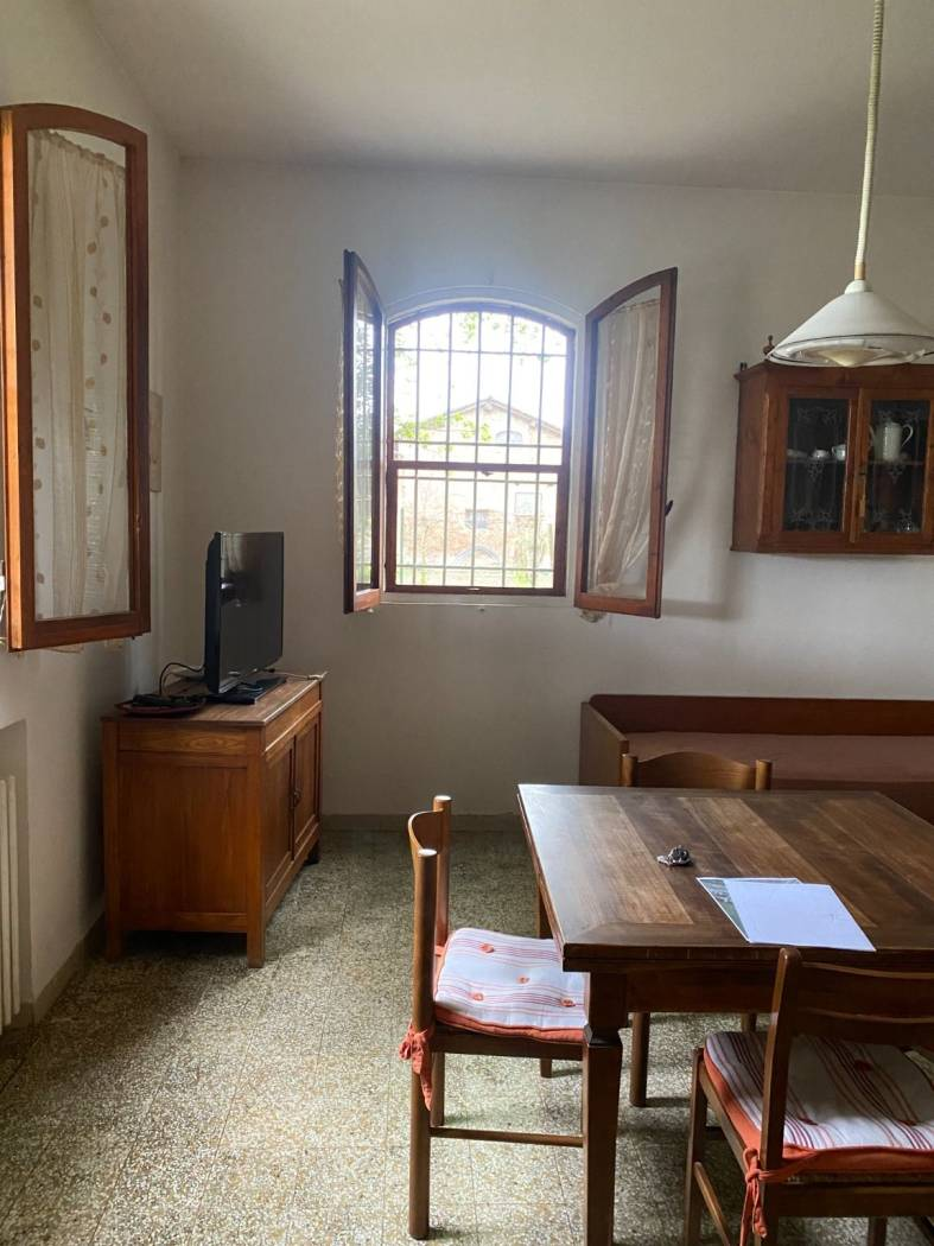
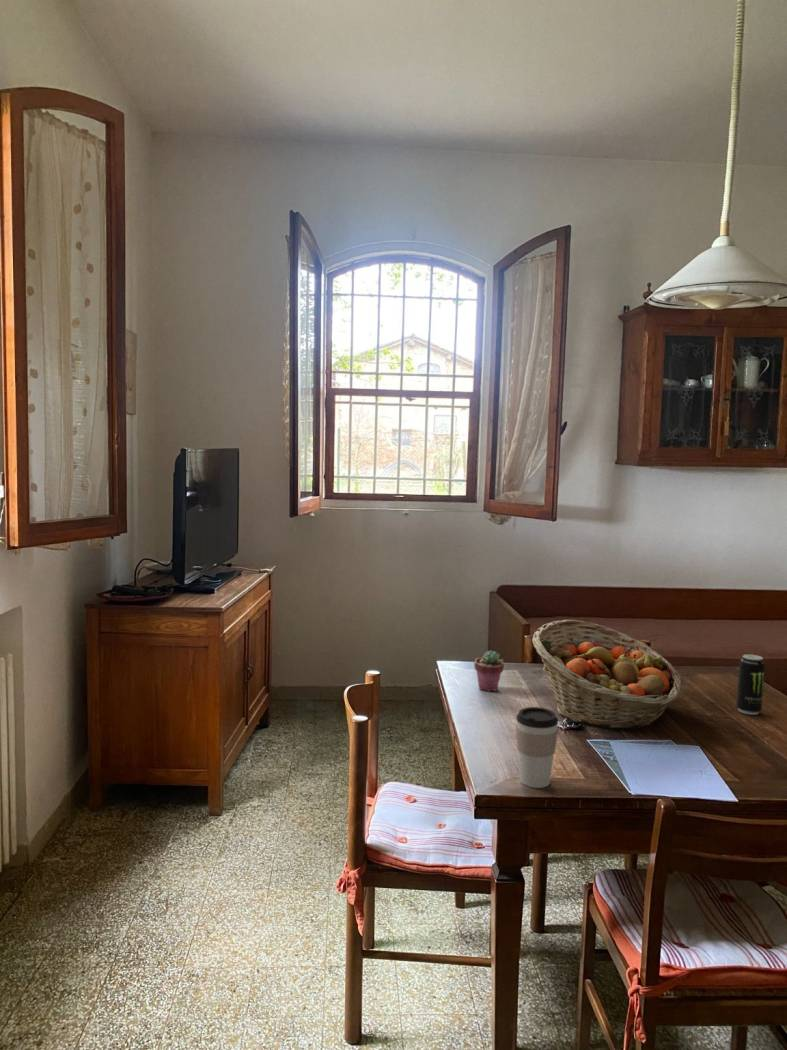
+ coffee cup [515,706,559,789]
+ beverage can [735,653,766,716]
+ fruit basket [531,619,683,730]
+ potted succulent [473,650,505,693]
